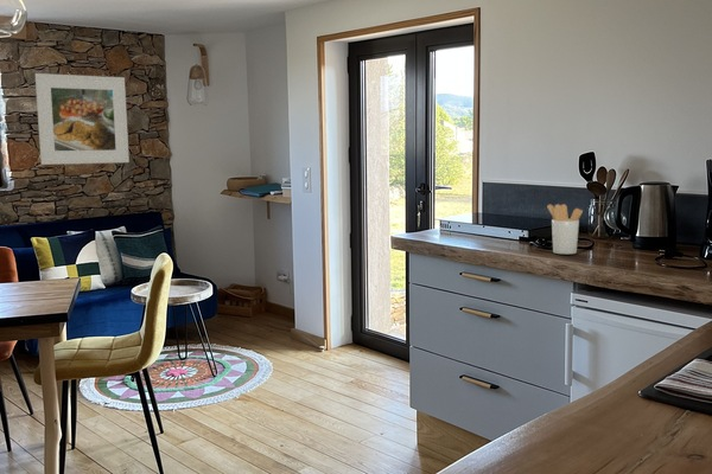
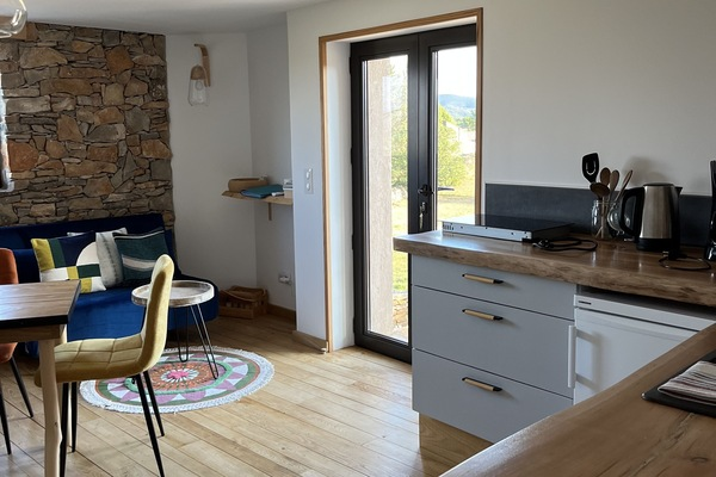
- utensil holder [546,204,584,255]
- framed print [34,72,131,166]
